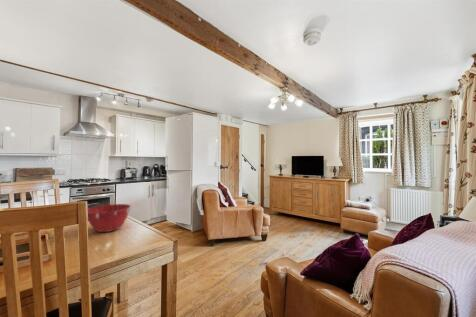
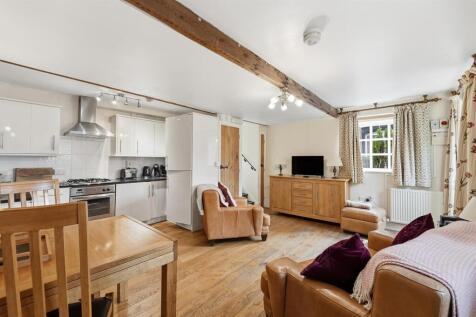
- mixing bowl [87,203,131,233]
